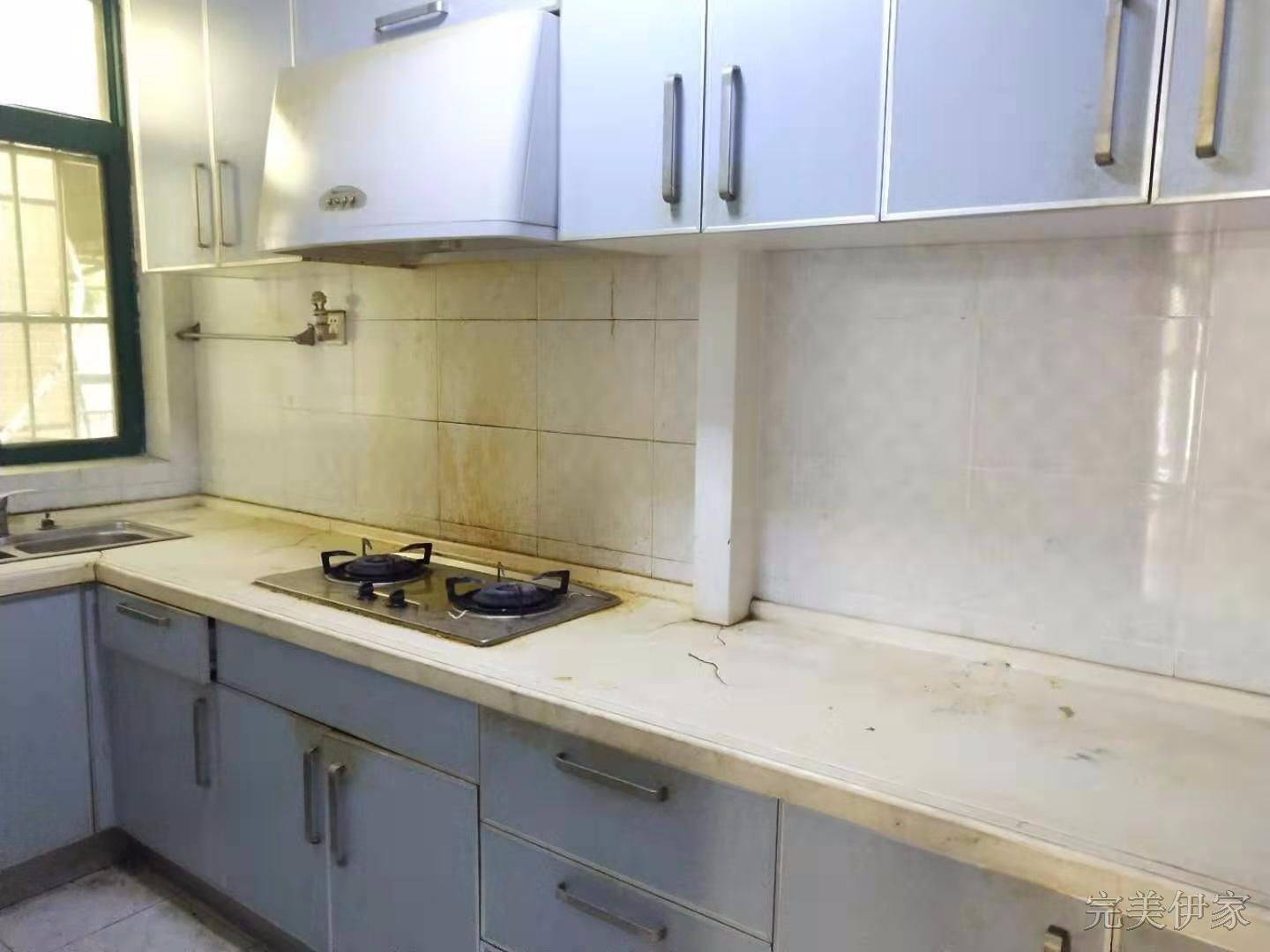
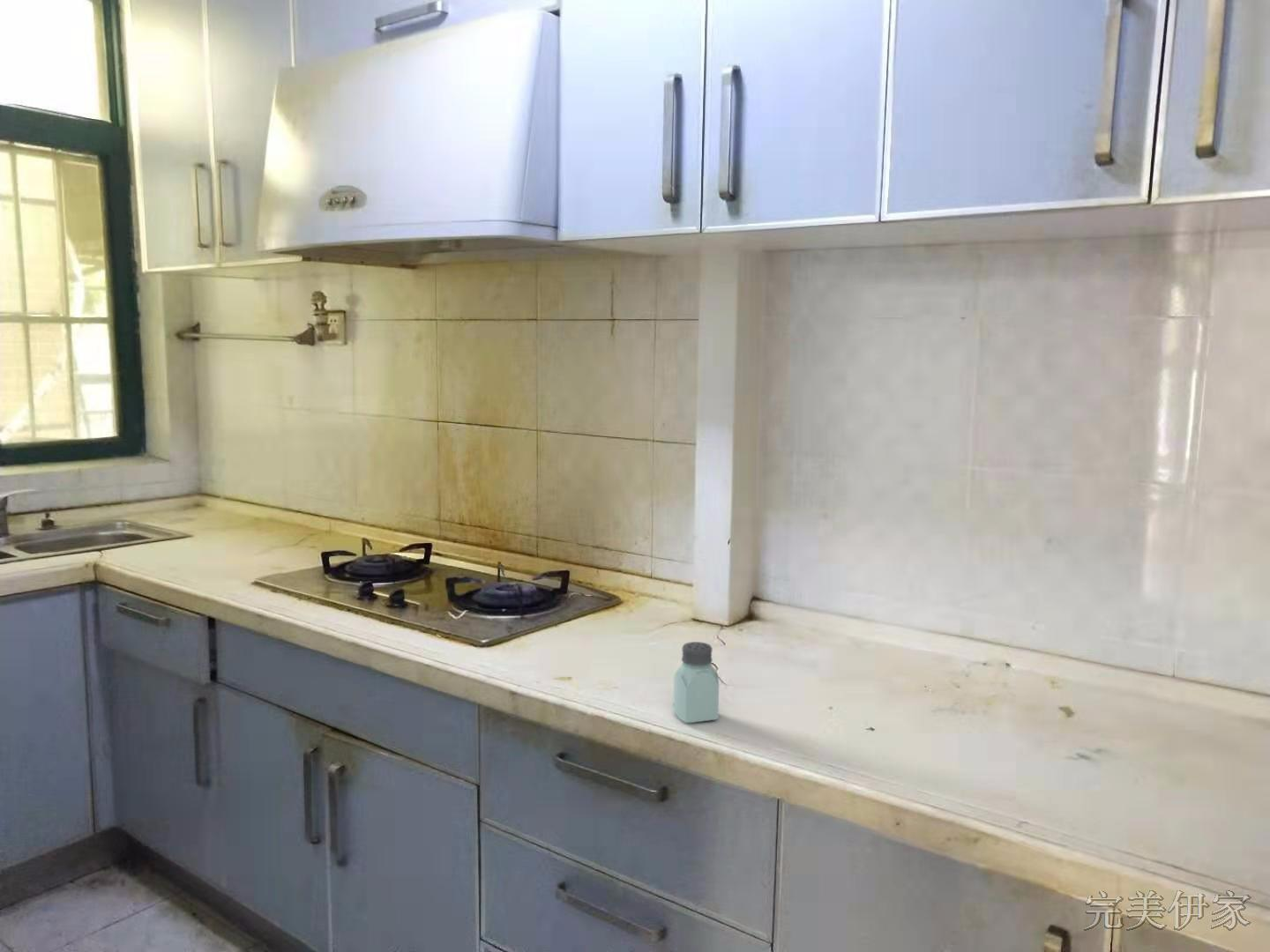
+ saltshaker [673,641,720,724]
